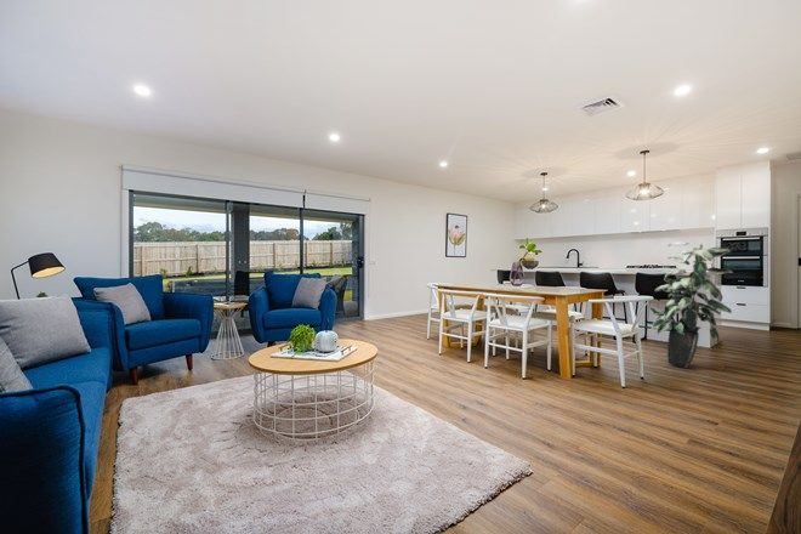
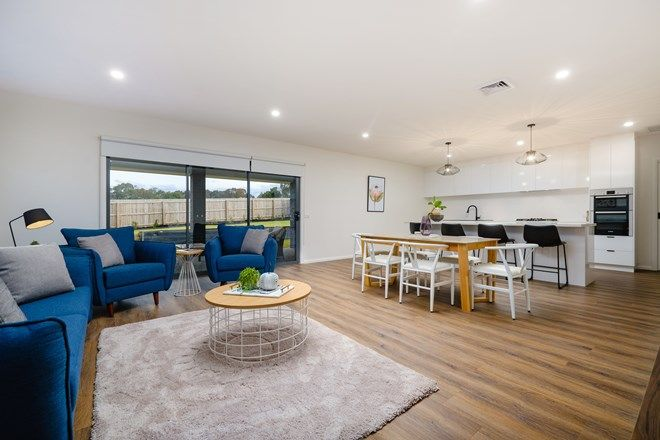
- indoor plant [648,240,734,369]
